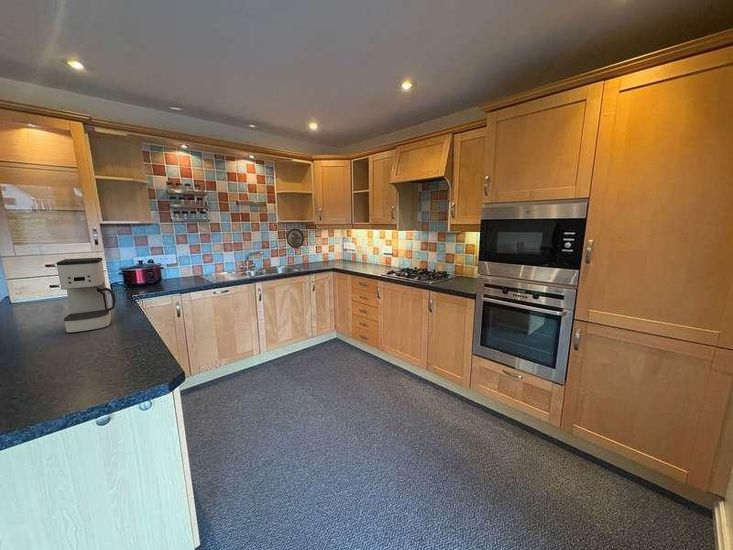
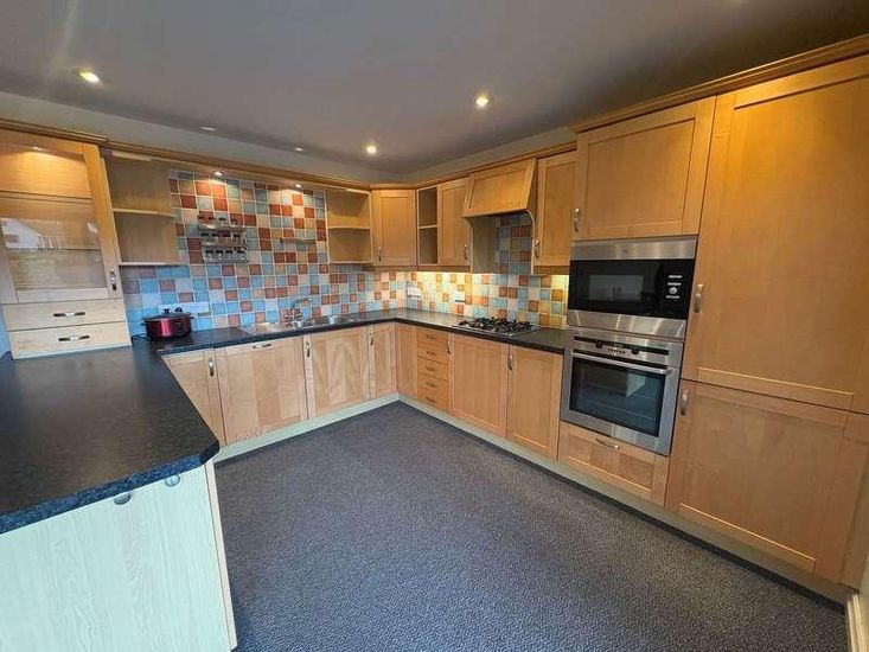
- decorative plate [286,227,305,249]
- coffee maker [55,256,117,334]
